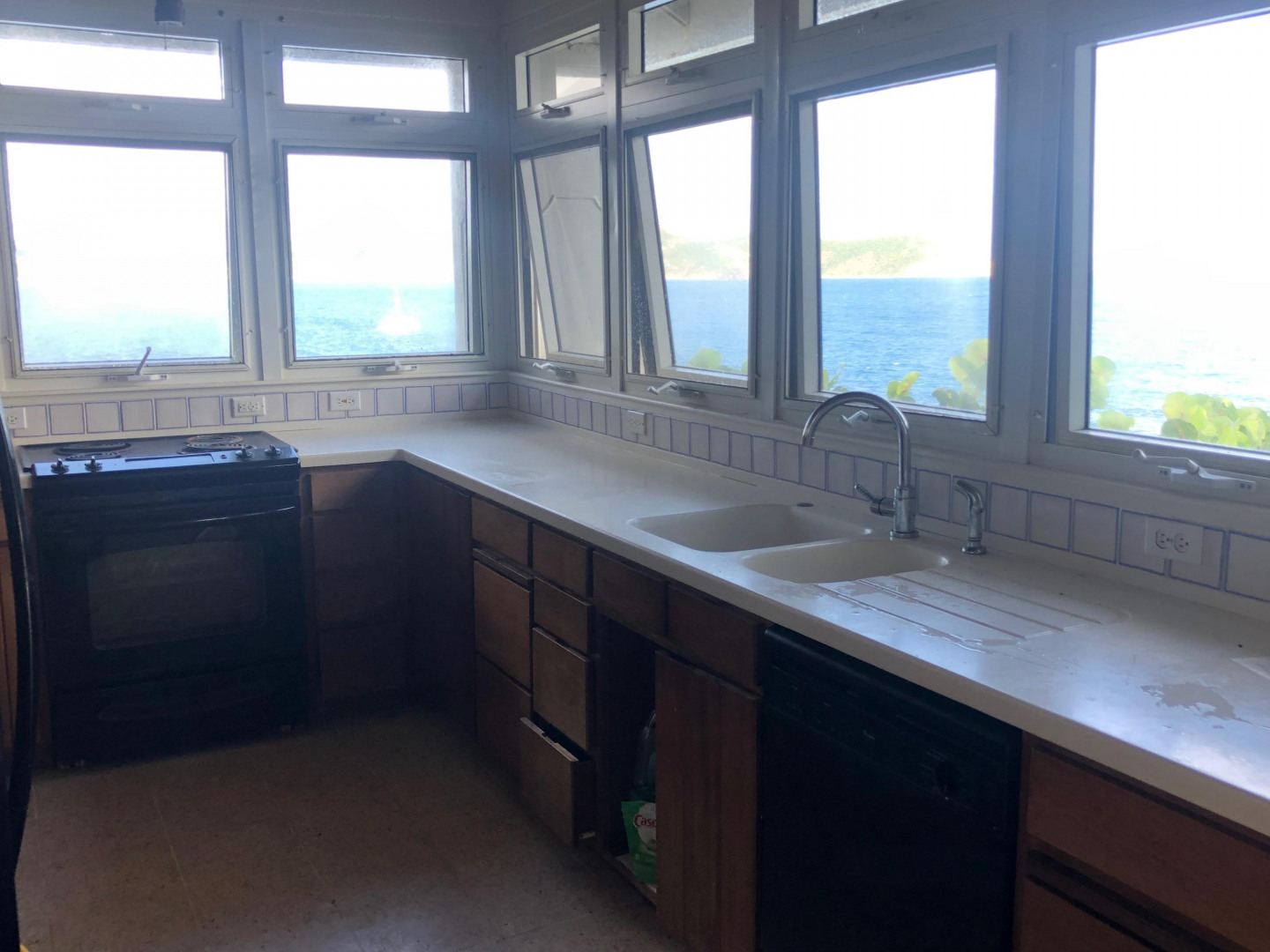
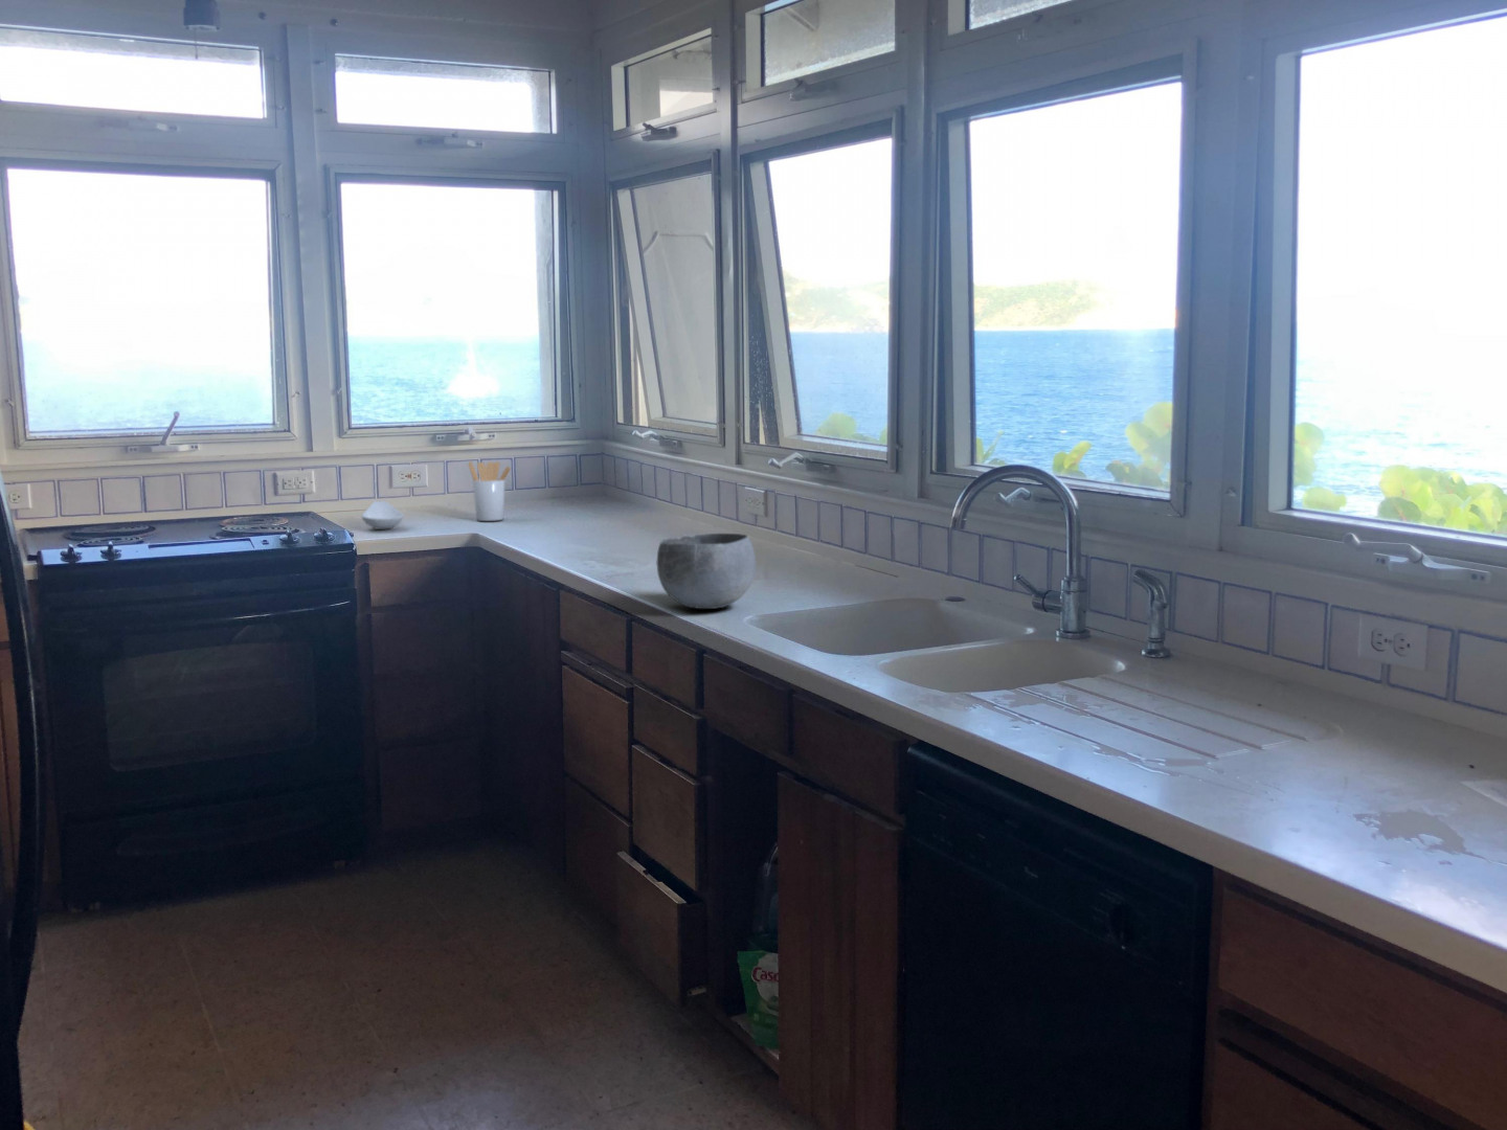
+ utensil holder [468,459,511,522]
+ bowl [656,533,757,610]
+ spoon rest [361,500,405,531]
